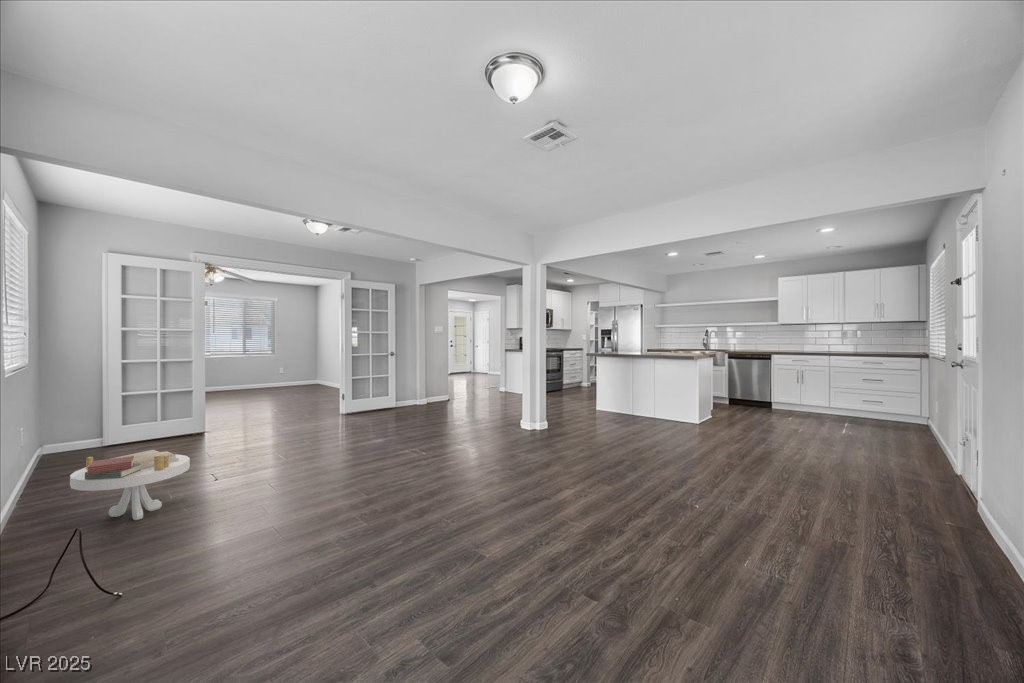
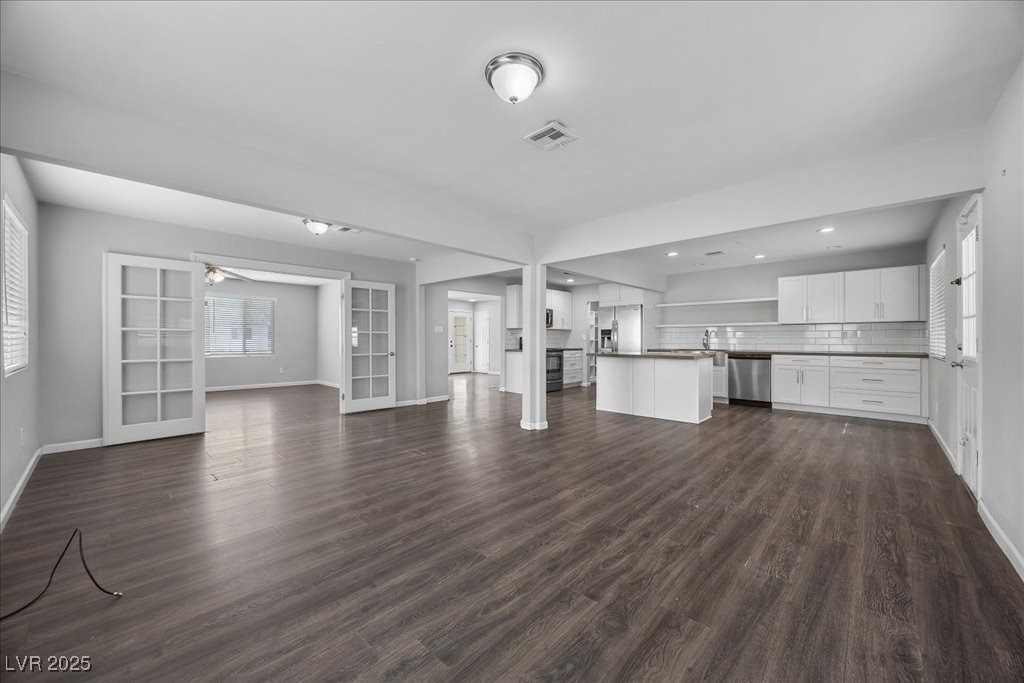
- side table [69,449,191,521]
